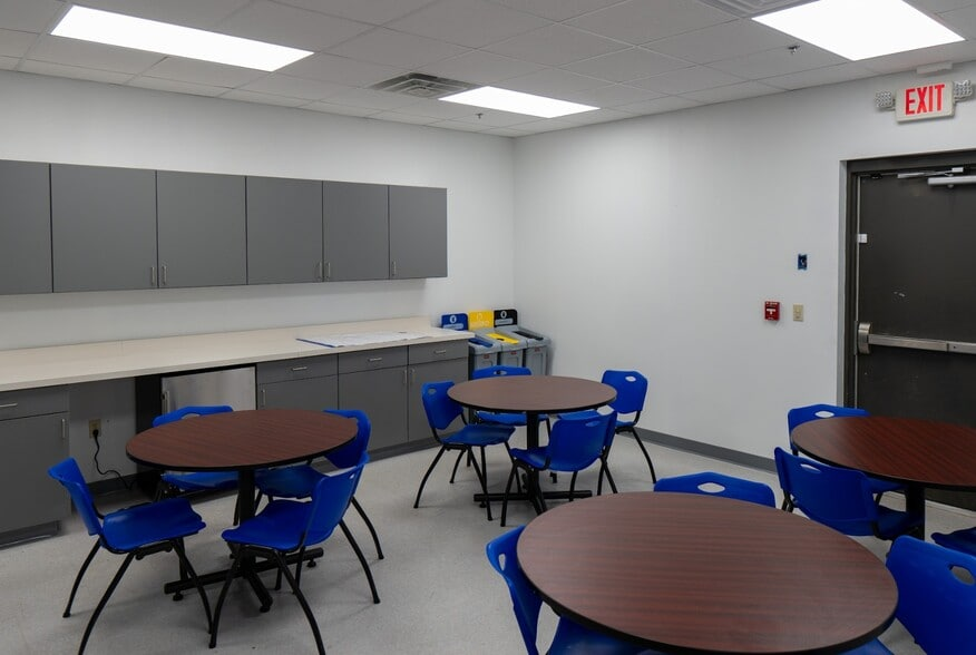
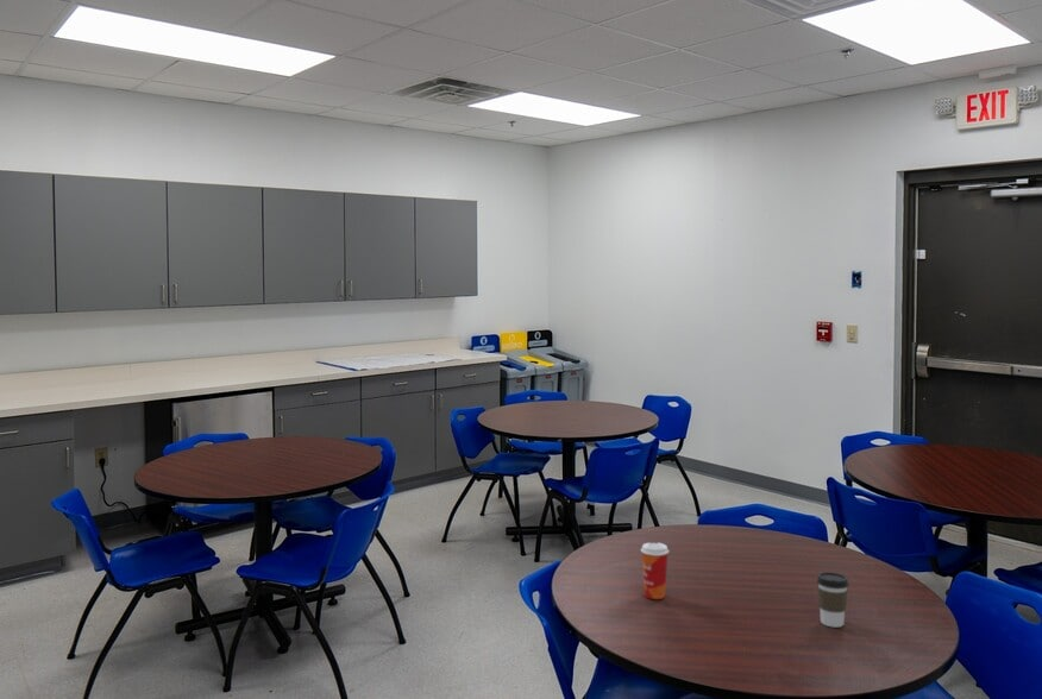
+ coffee cup [816,571,849,629]
+ paper cup [640,542,670,600]
